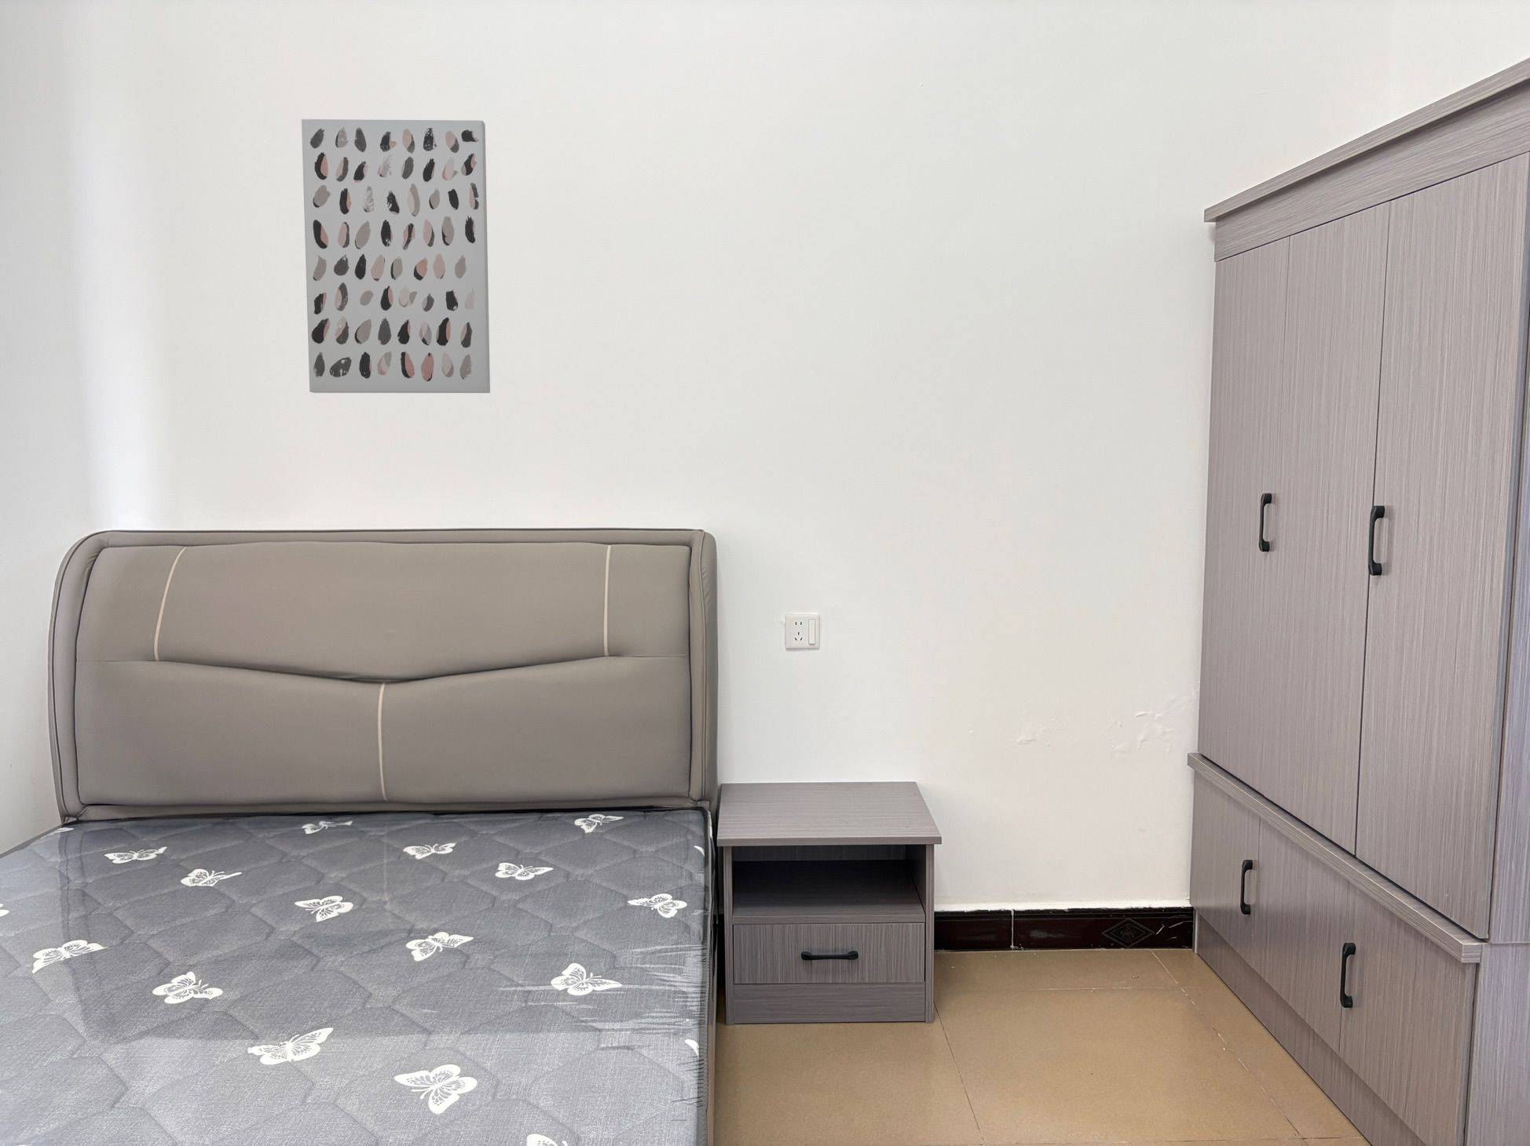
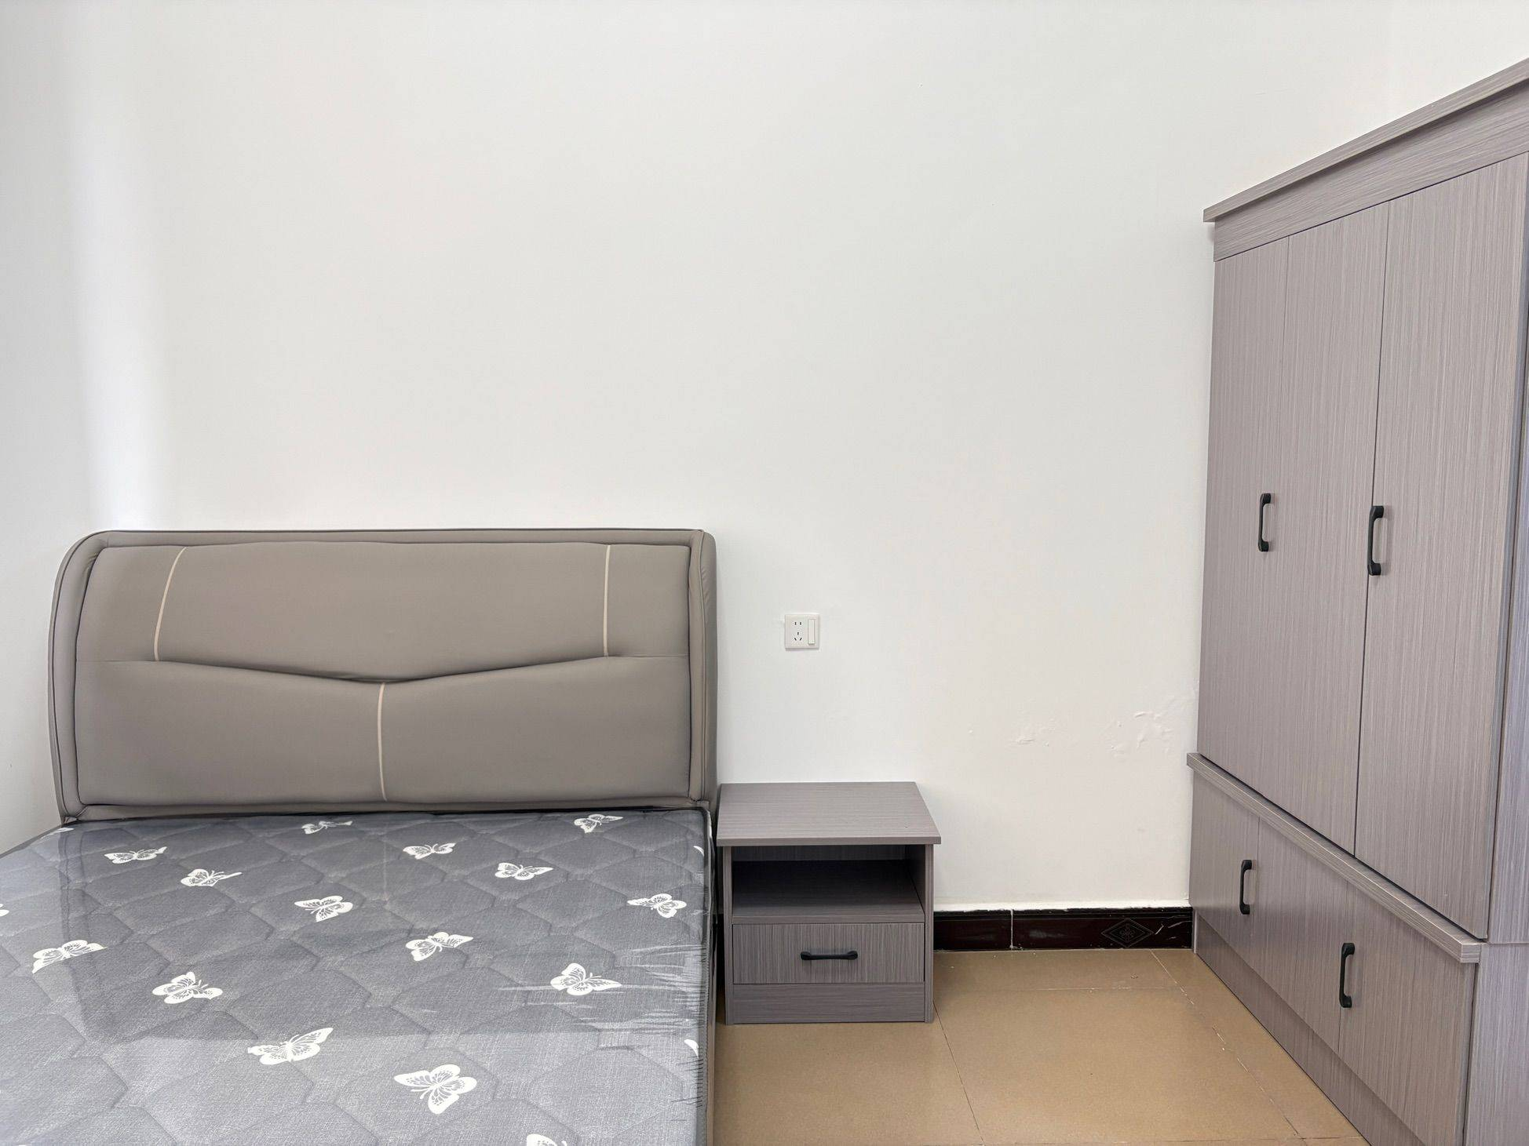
- wall art [301,118,490,394]
